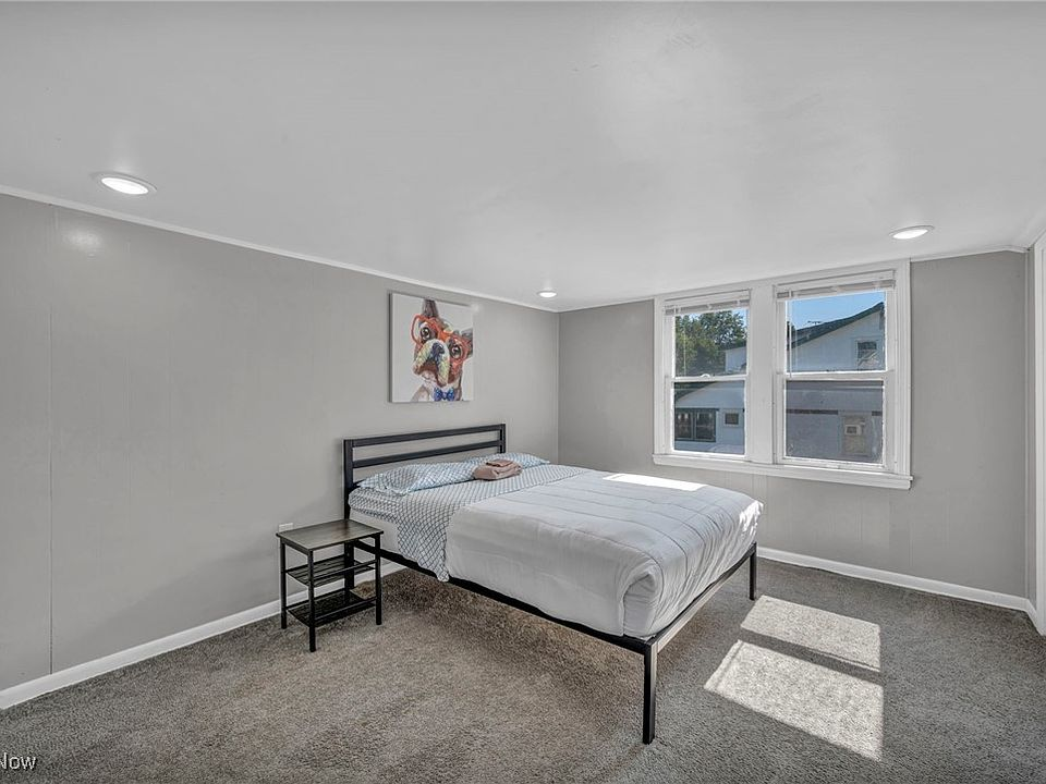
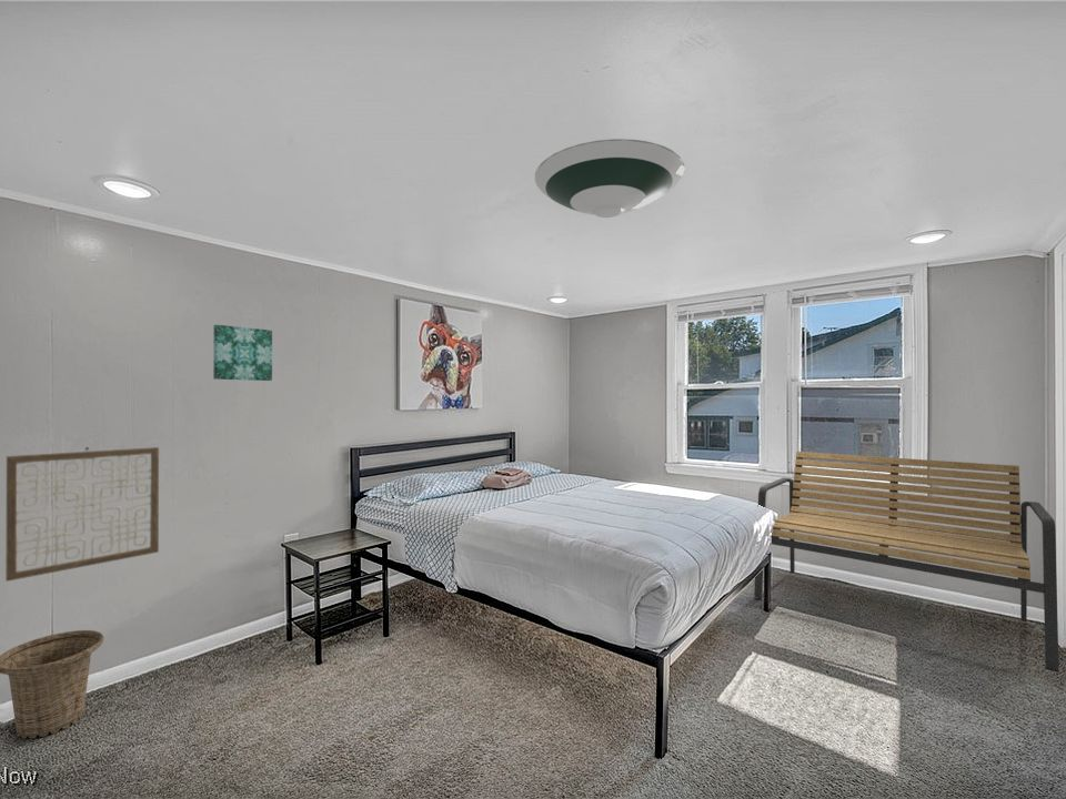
+ basket [0,629,104,739]
+ wall art [212,324,273,382]
+ wall art [4,446,160,583]
+ bench [753,451,1060,674]
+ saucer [534,138,685,219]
